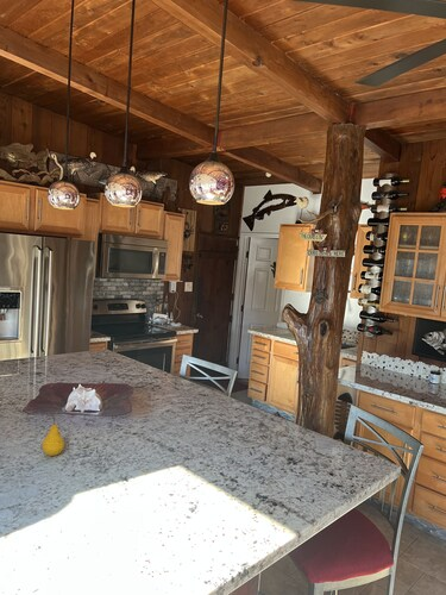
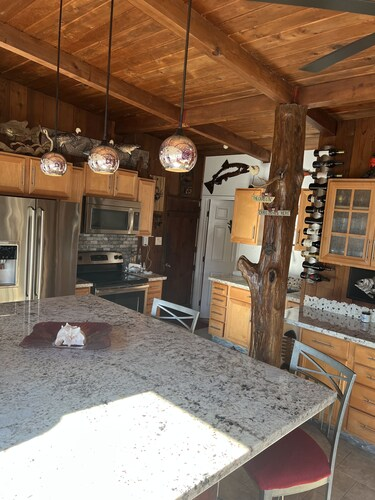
- fruit [42,414,65,457]
